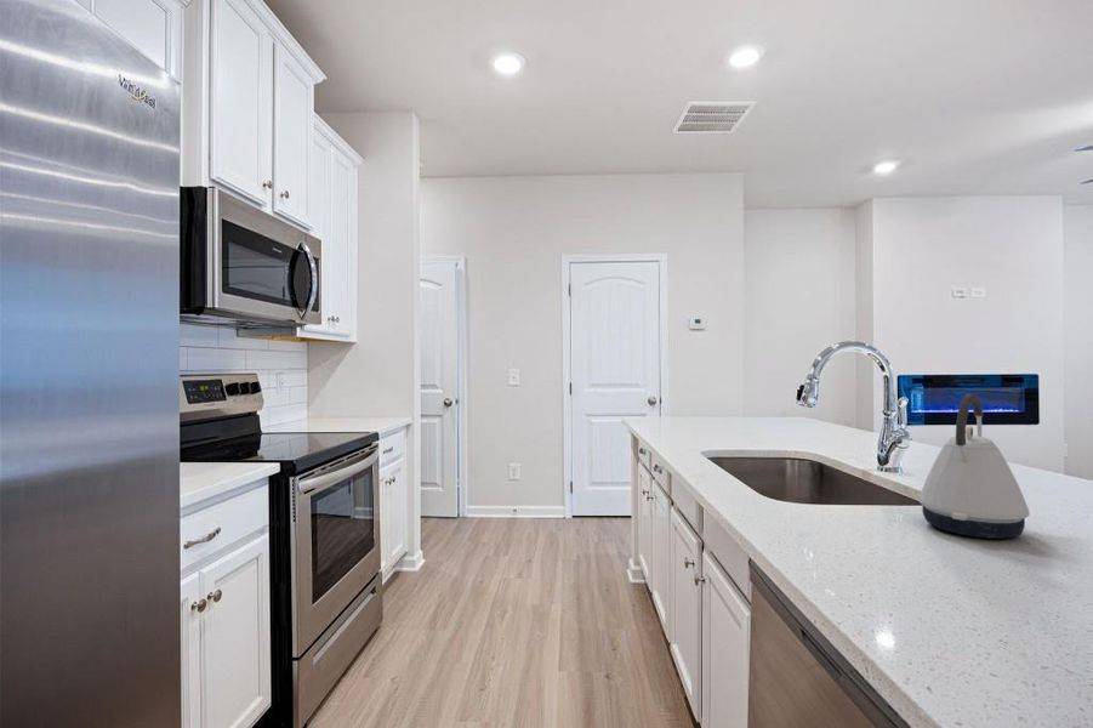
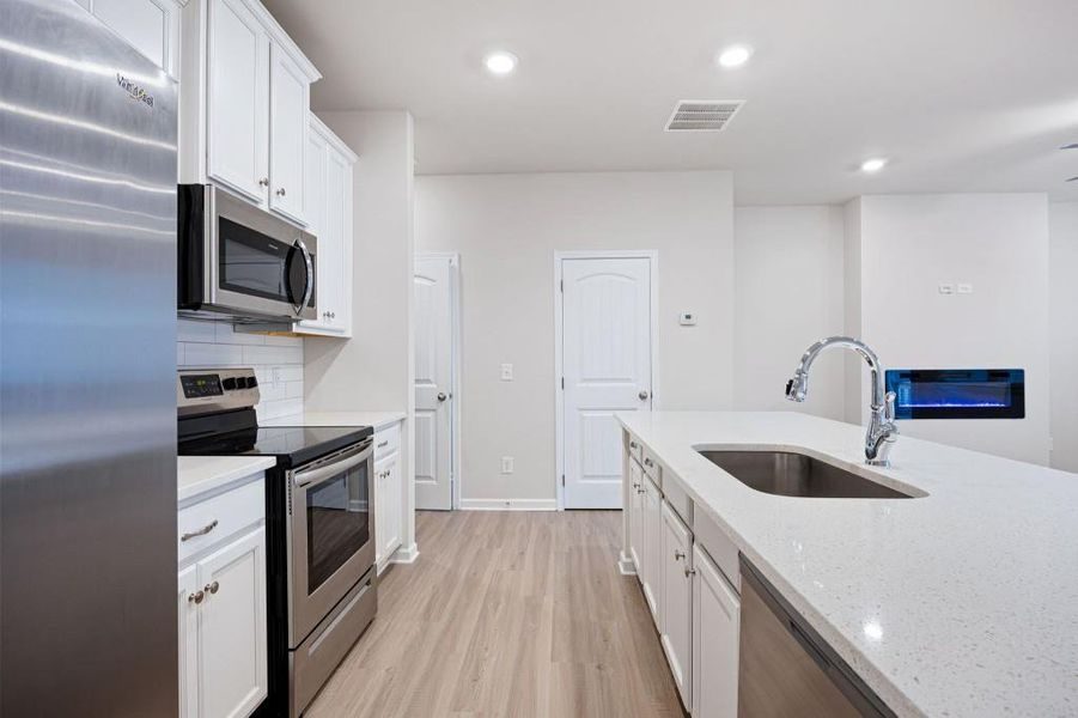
- kettle [918,393,1031,540]
